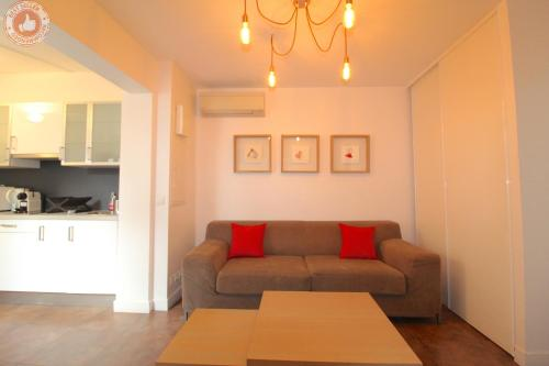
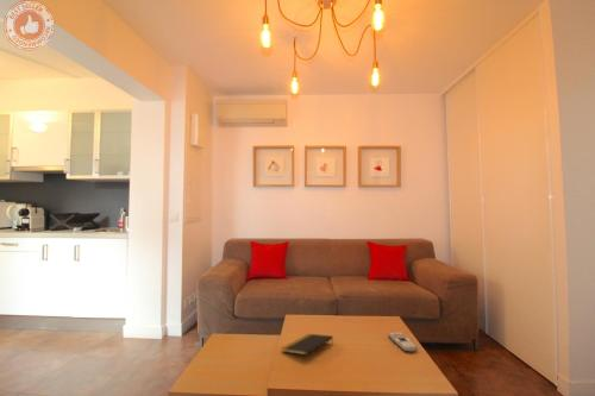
+ notepad [281,333,334,356]
+ remote control [387,331,419,353]
